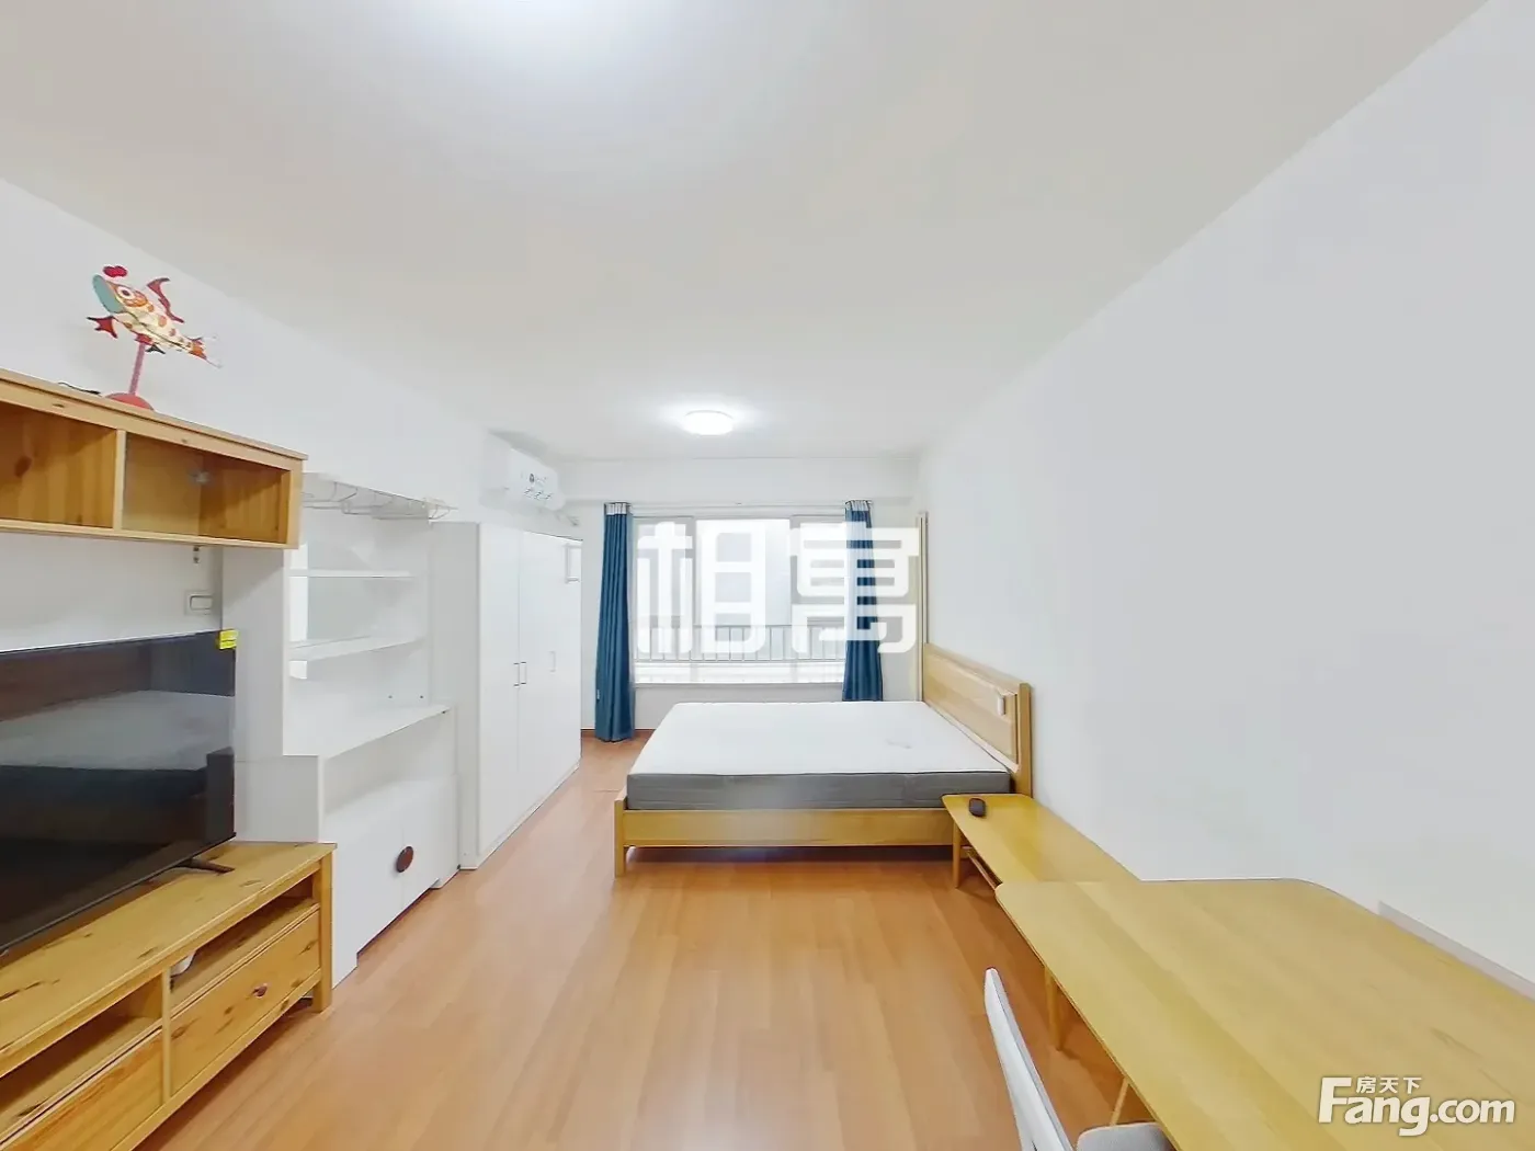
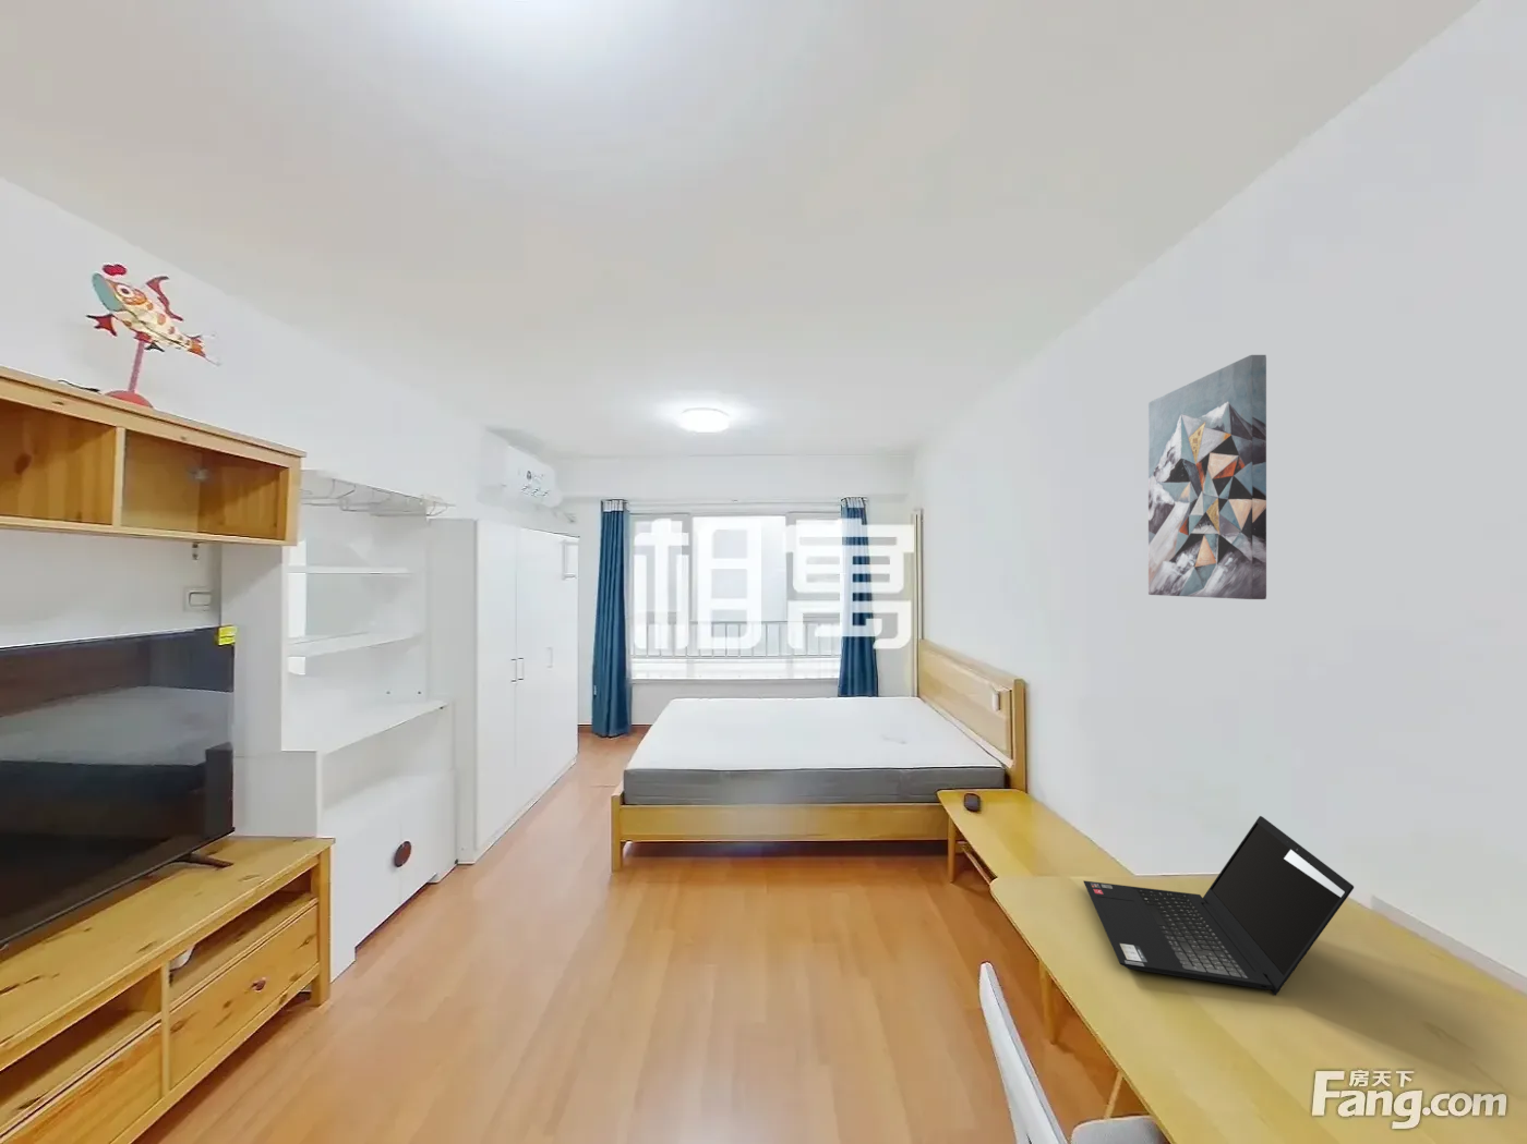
+ wall art [1147,354,1267,601]
+ laptop computer [1082,815,1355,997]
